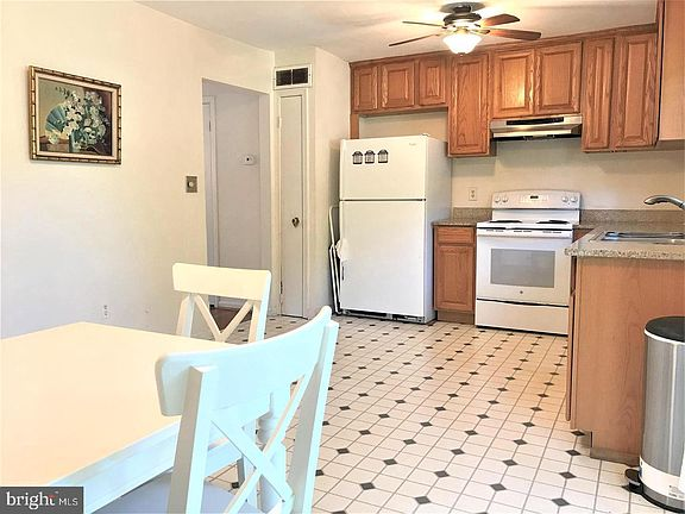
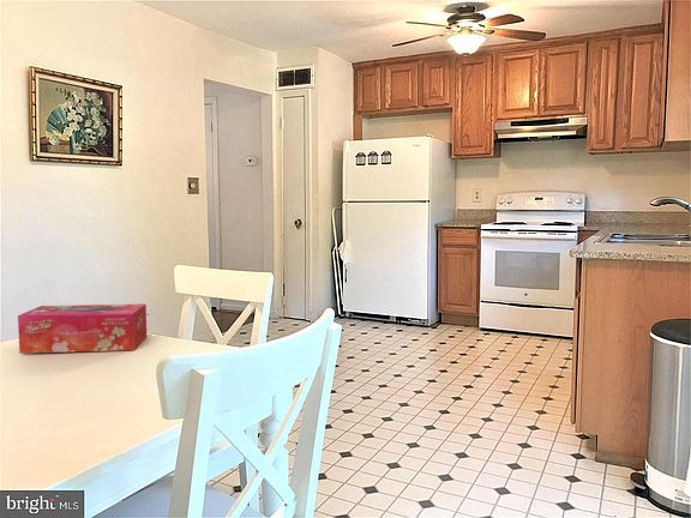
+ tissue box [17,303,148,354]
